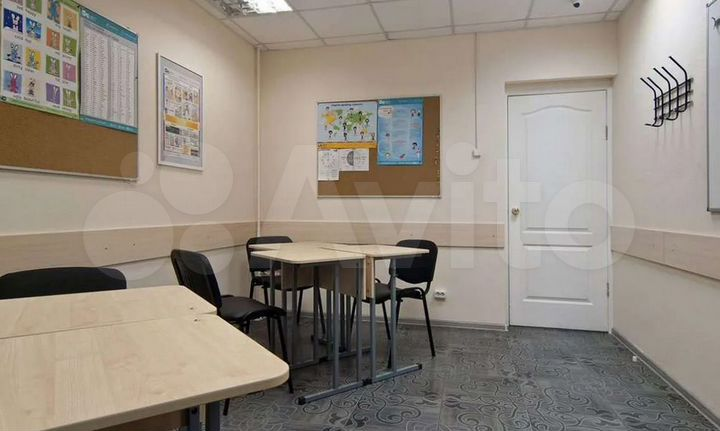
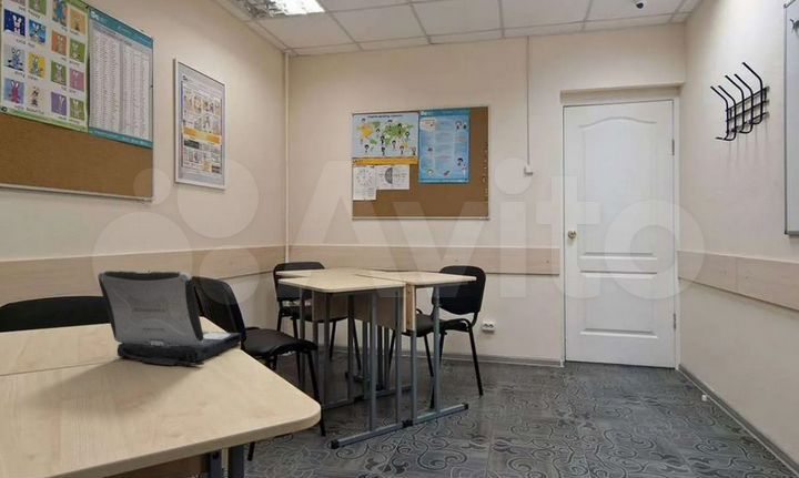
+ laptop [97,269,242,366]
